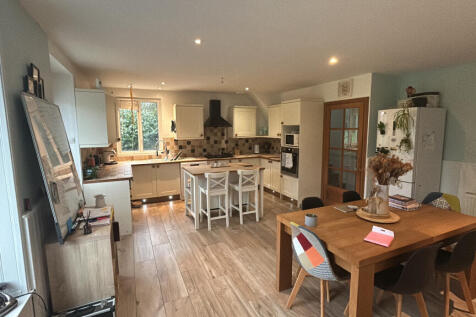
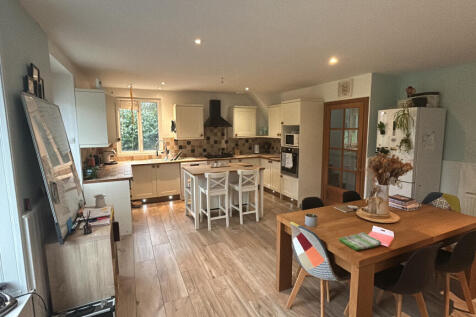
+ dish towel [338,231,382,251]
